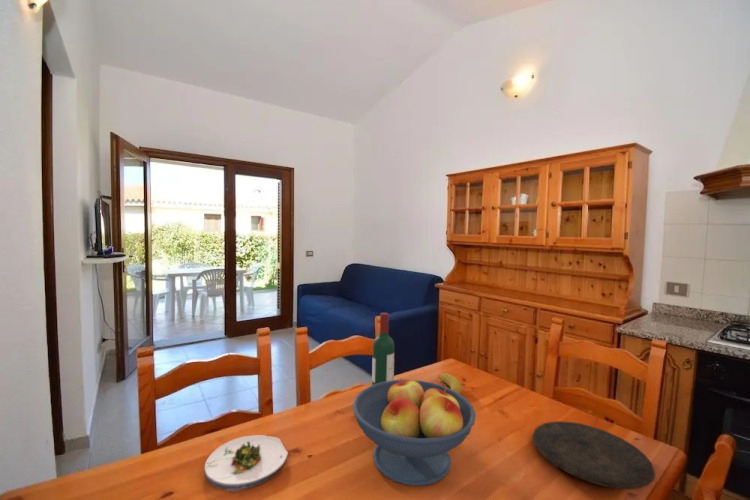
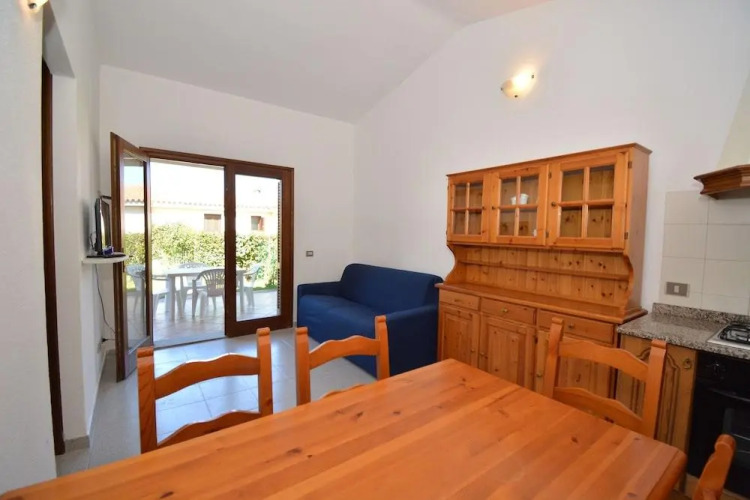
- fruit bowl [352,377,477,487]
- wine bottle [371,312,395,386]
- banana [437,372,463,395]
- salad plate [203,434,289,493]
- plate [532,420,656,490]
